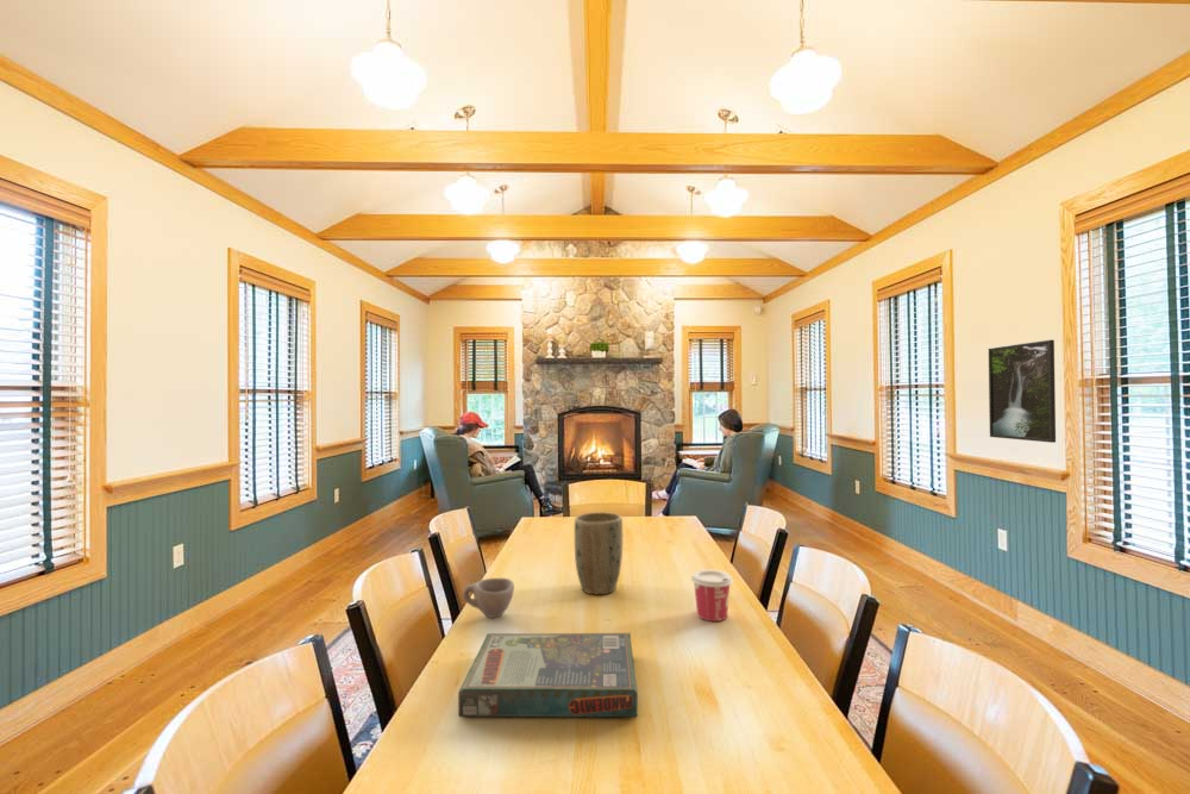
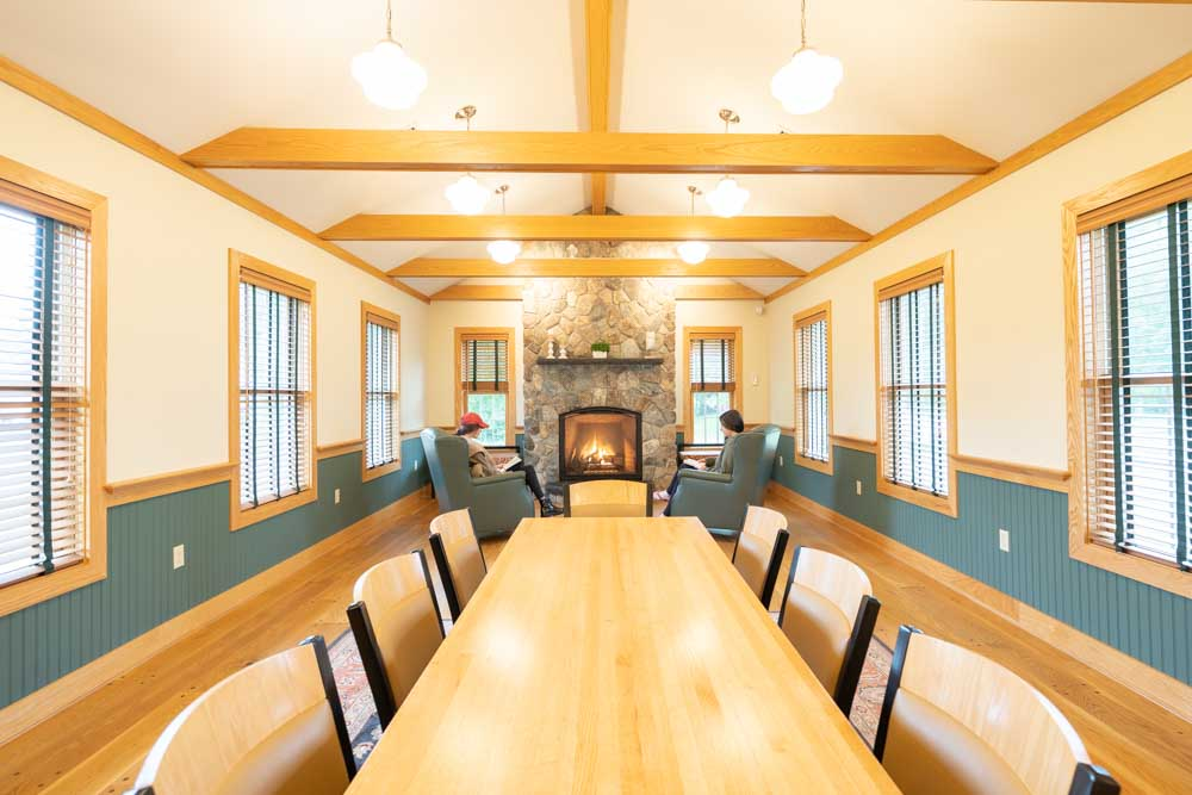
- cup [690,568,734,623]
- plant pot [574,511,624,595]
- board game [457,632,639,718]
- cup [462,577,515,619]
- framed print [988,339,1057,444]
